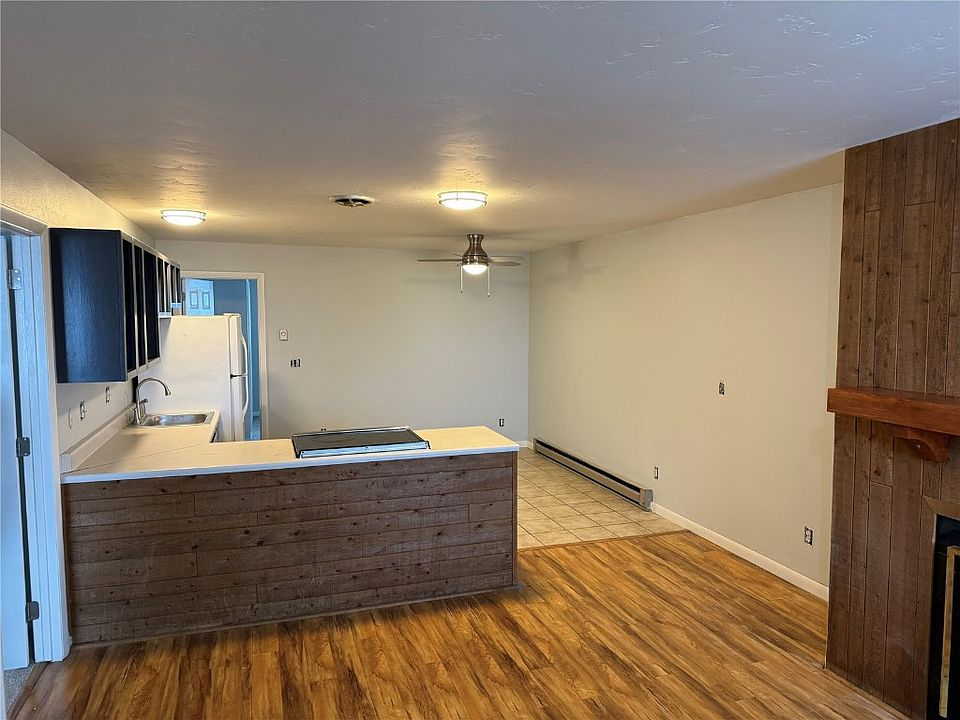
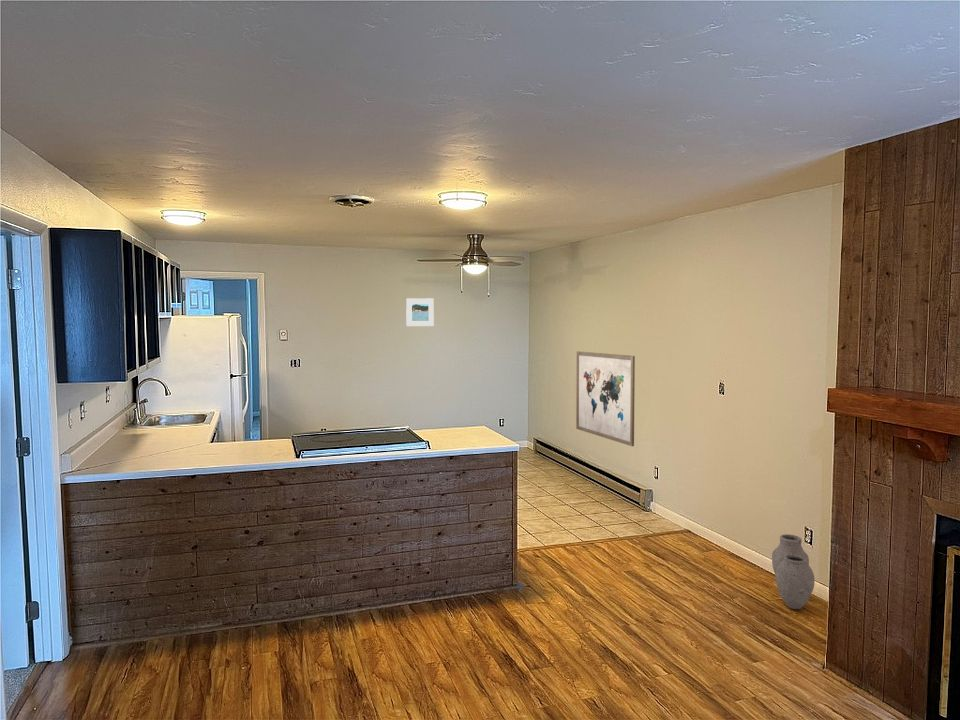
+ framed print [405,297,435,327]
+ vase [771,533,816,610]
+ wall art [575,350,636,447]
